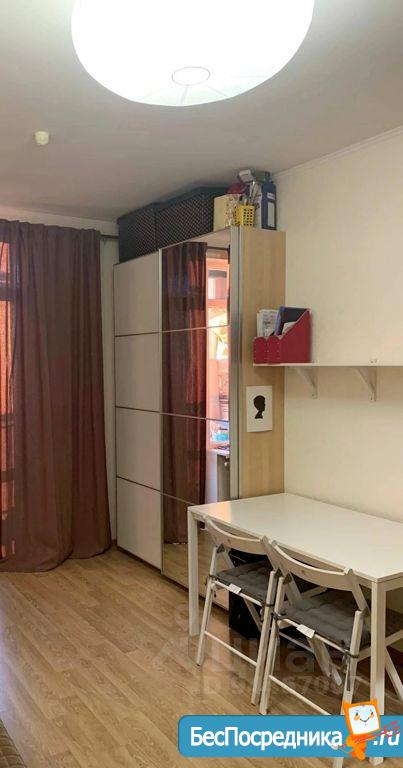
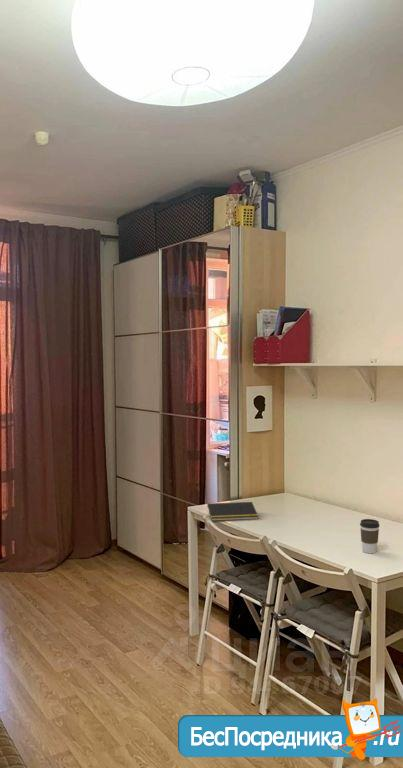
+ coffee cup [359,518,380,554]
+ notepad [206,501,260,522]
